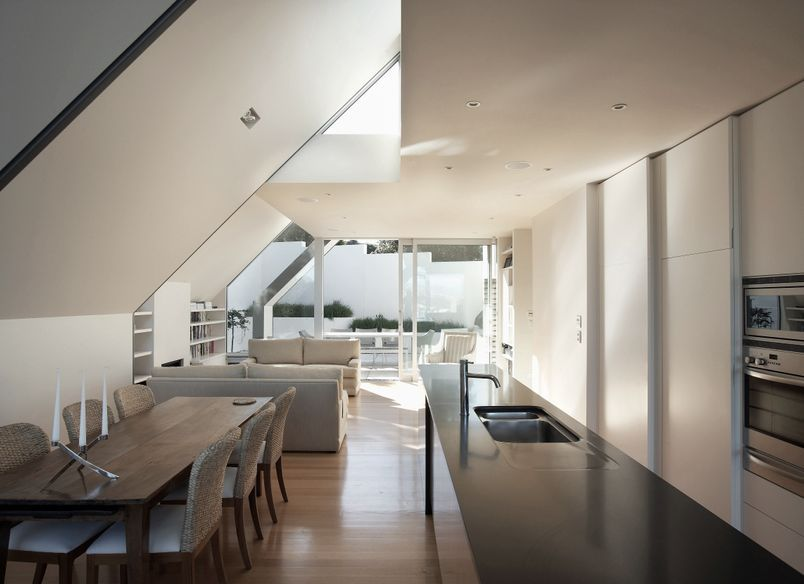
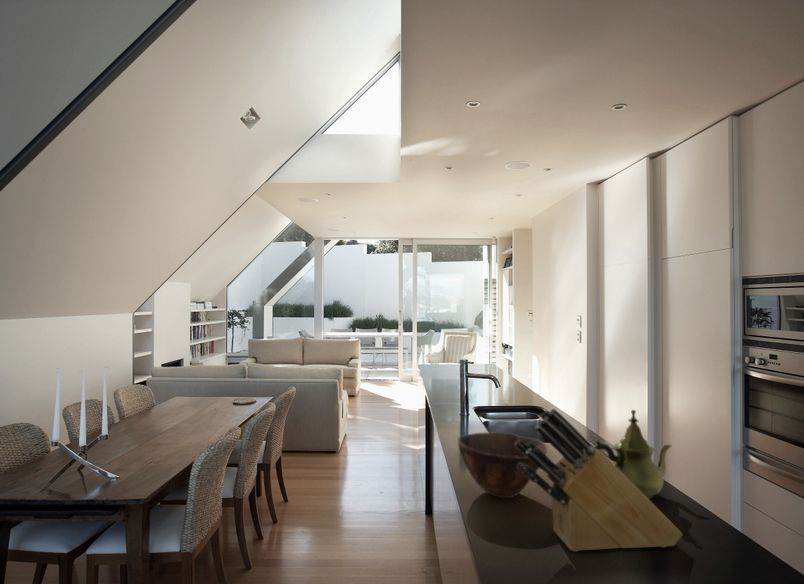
+ teapot [593,409,673,500]
+ bowl [457,432,549,499]
+ knife block [515,408,683,552]
